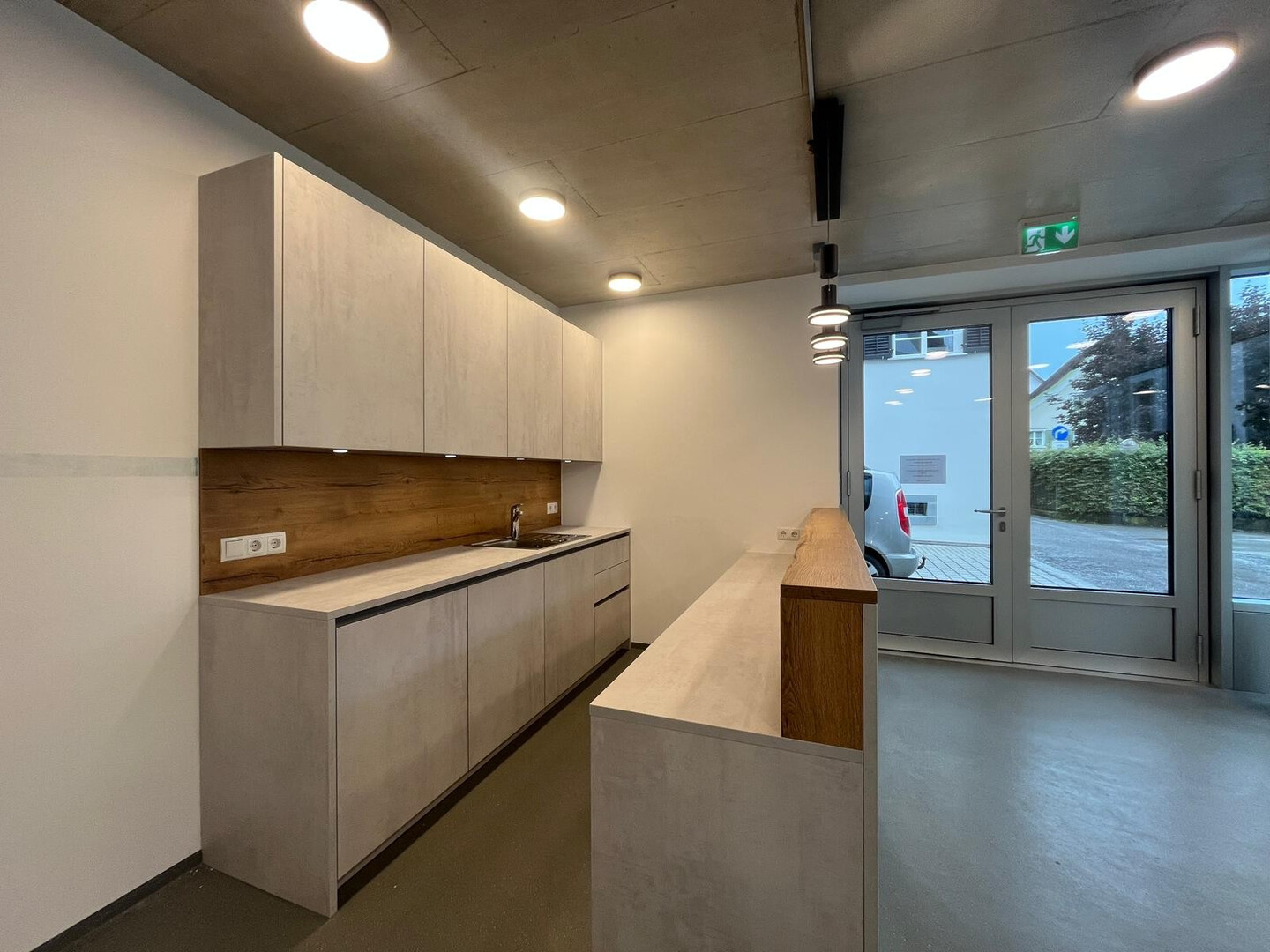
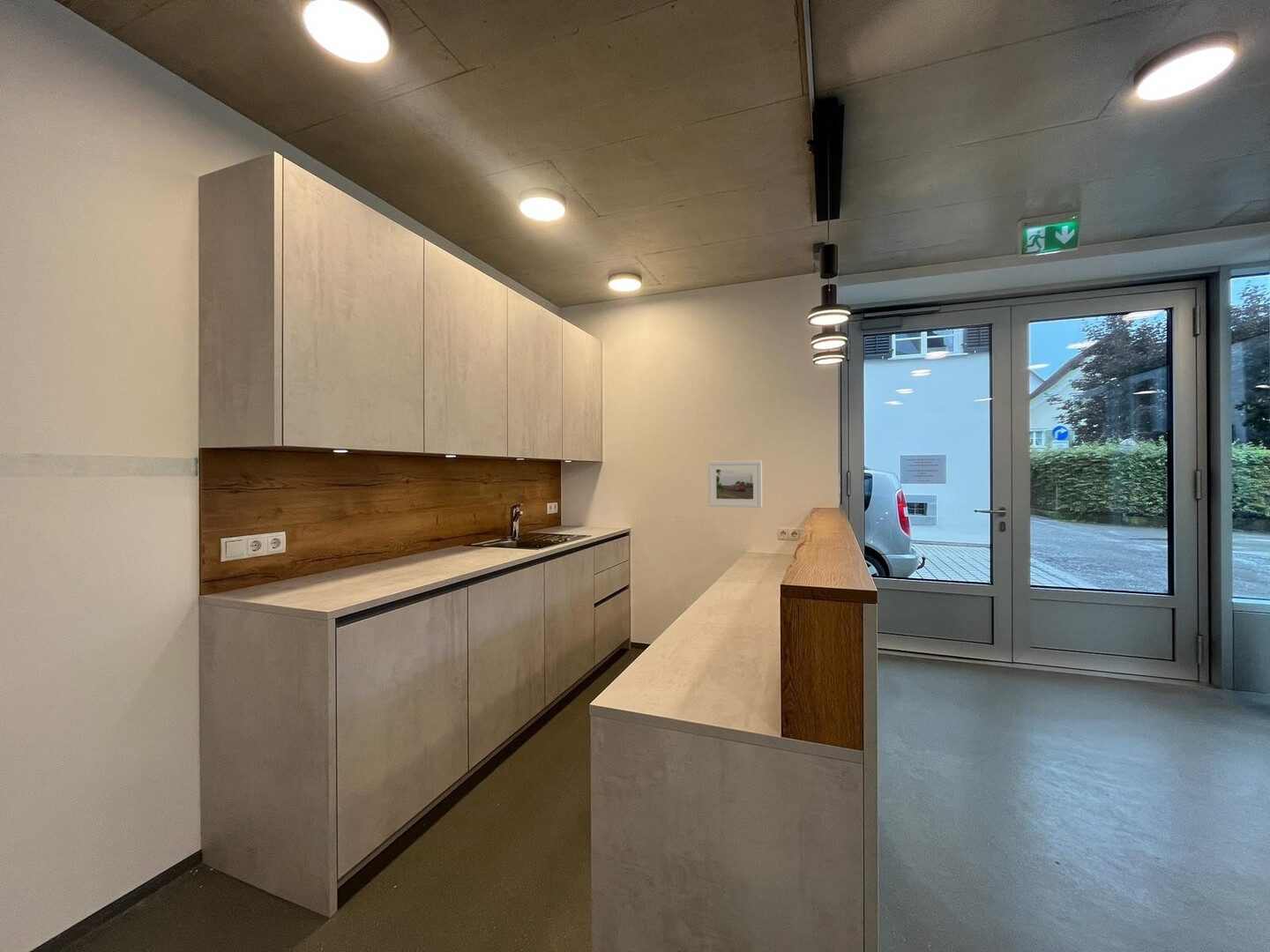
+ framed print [707,460,763,509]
